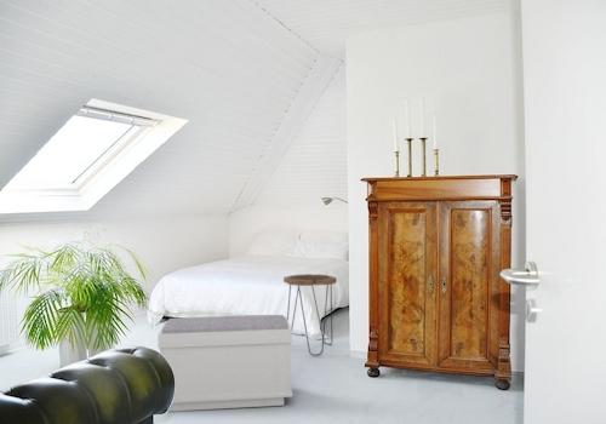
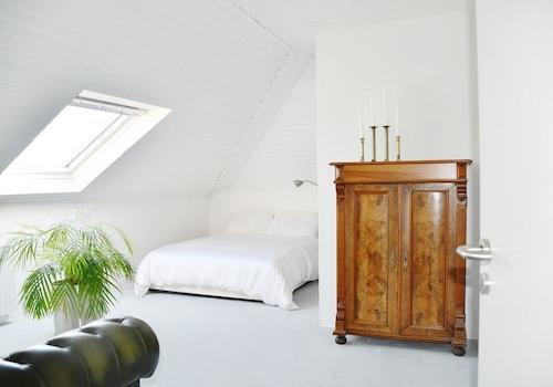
- bench [156,314,293,413]
- side table [282,273,338,356]
